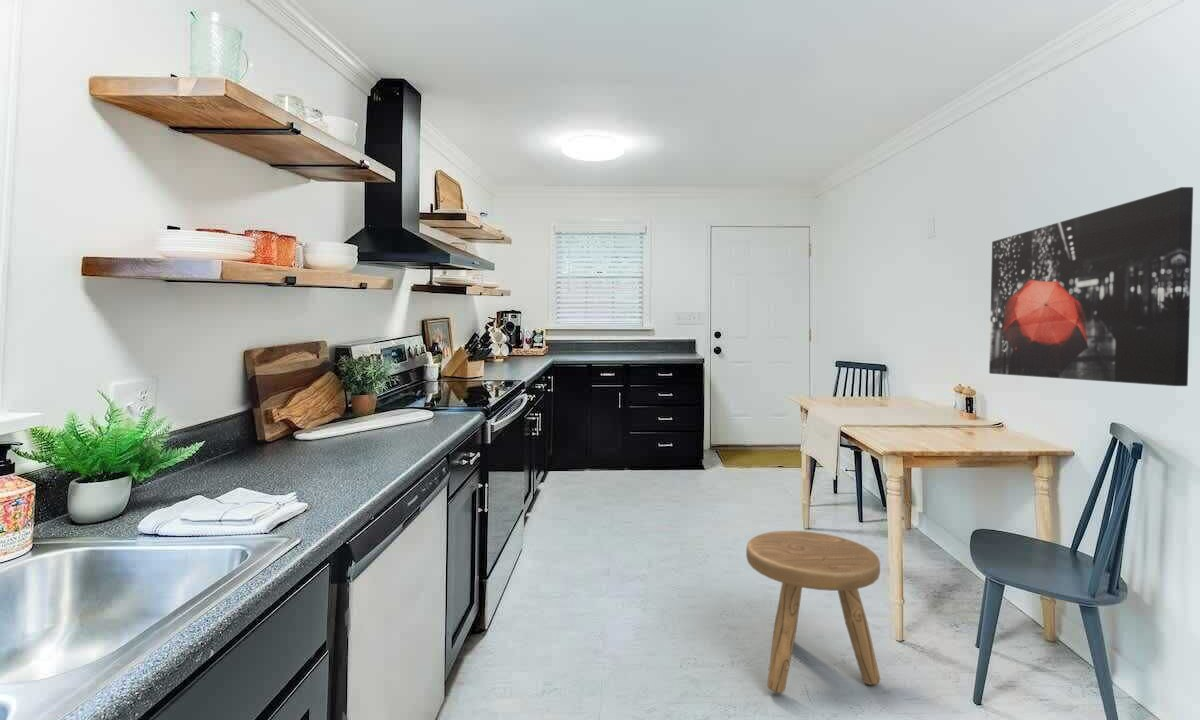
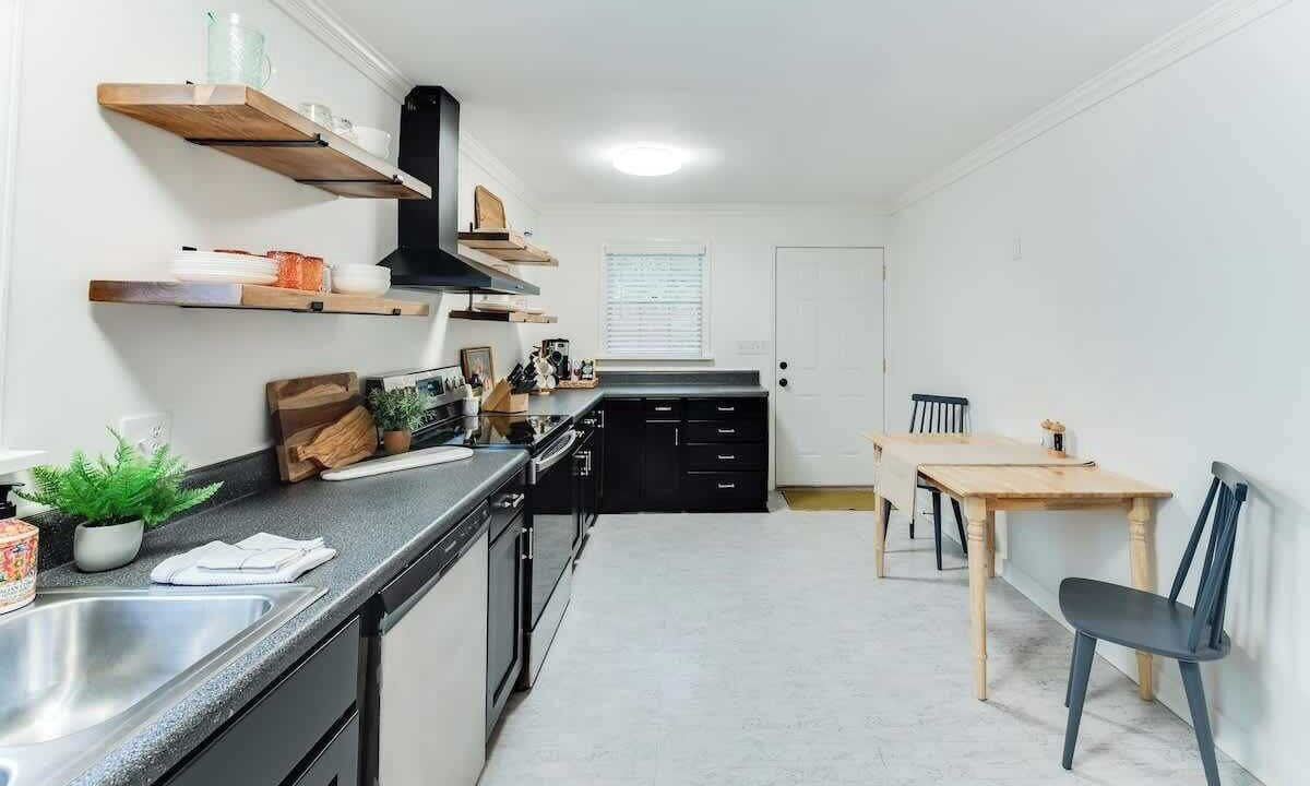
- wall art [988,186,1194,387]
- stool [745,530,881,694]
